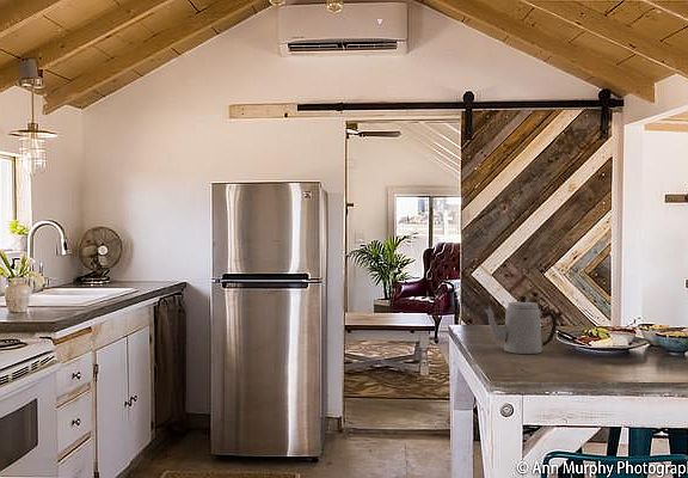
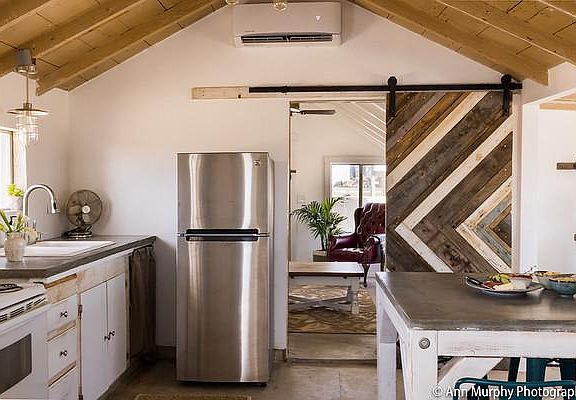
- teapot [484,295,558,355]
